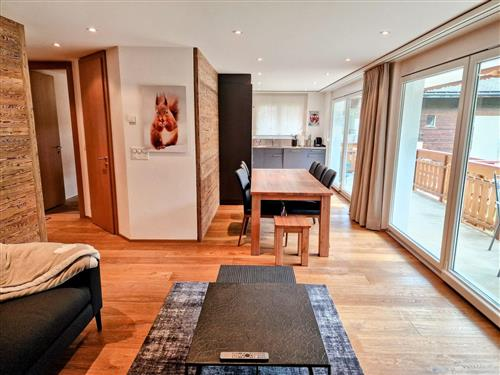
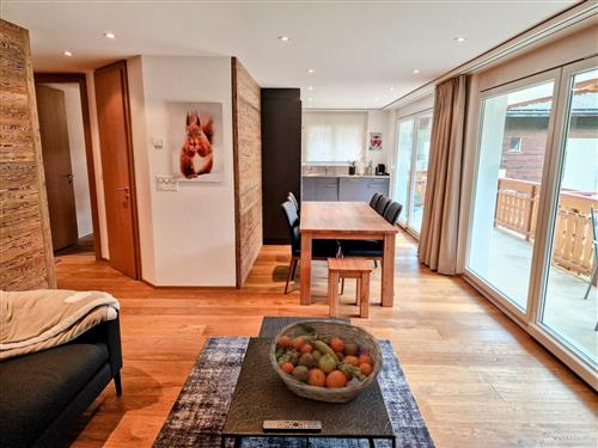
+ fruit basket [268,319,384,404]
